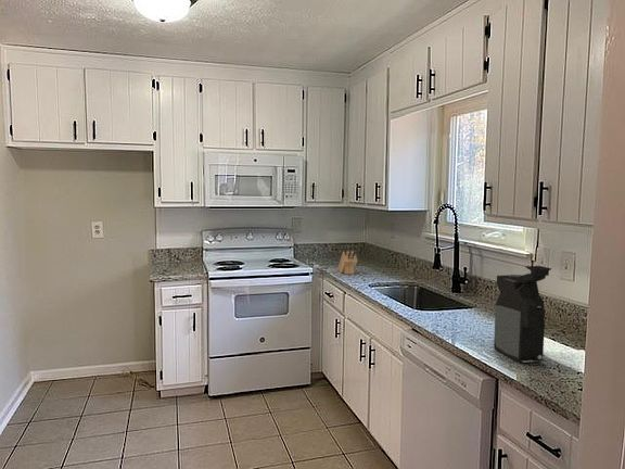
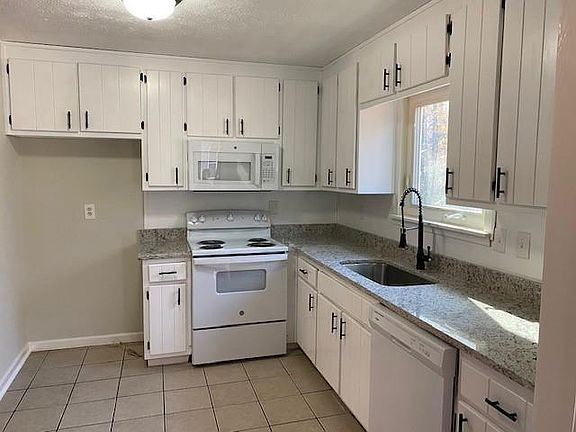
- coffee maker [493,265,552,364]
- knife block [336,244,359,276]
